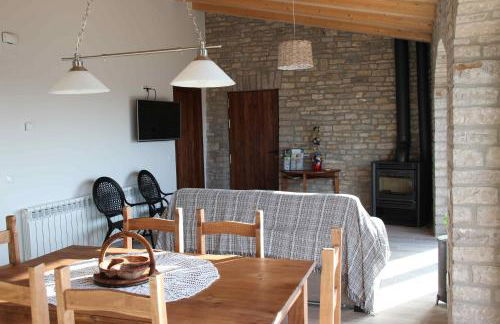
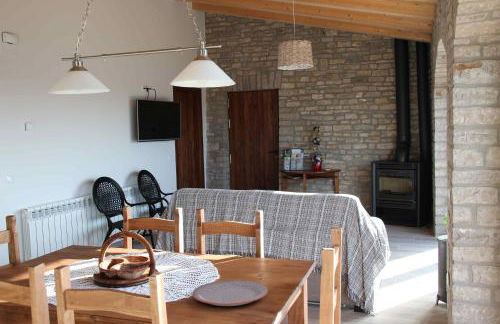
+ plate [191,279,269,307]
